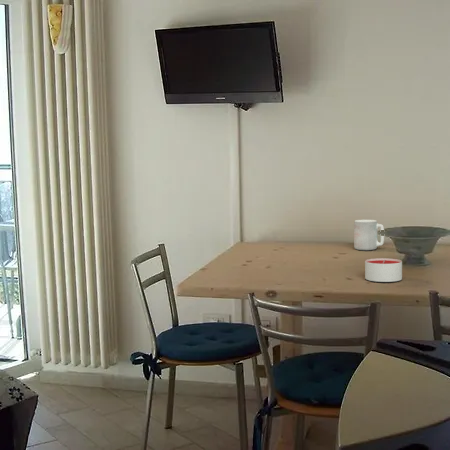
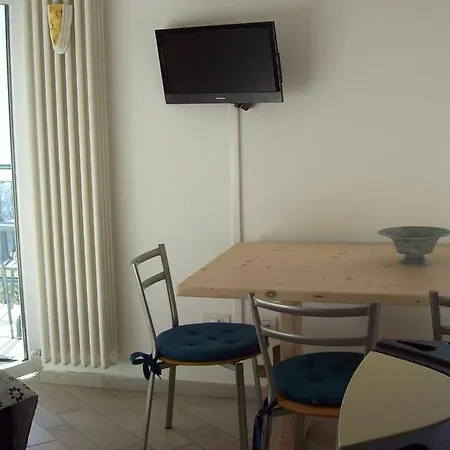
- candle [364,257,403,283]
- mug [353,219,385,251]
